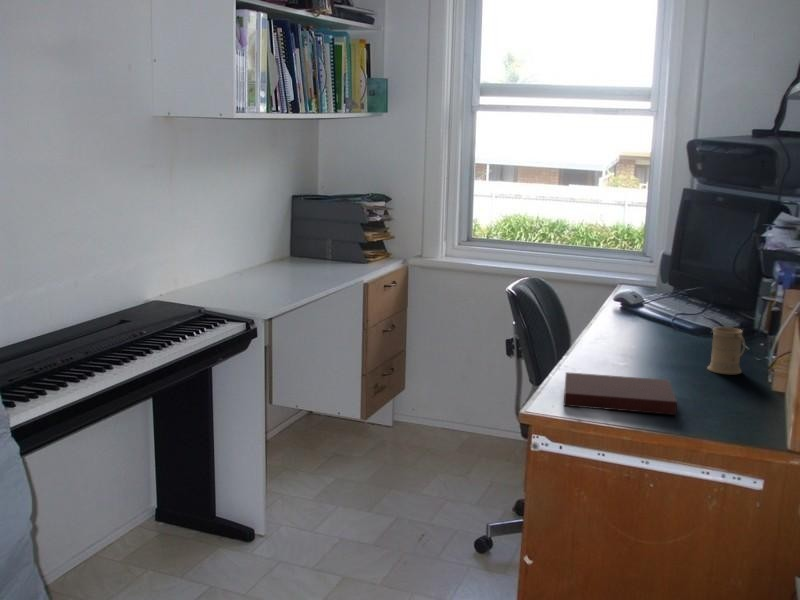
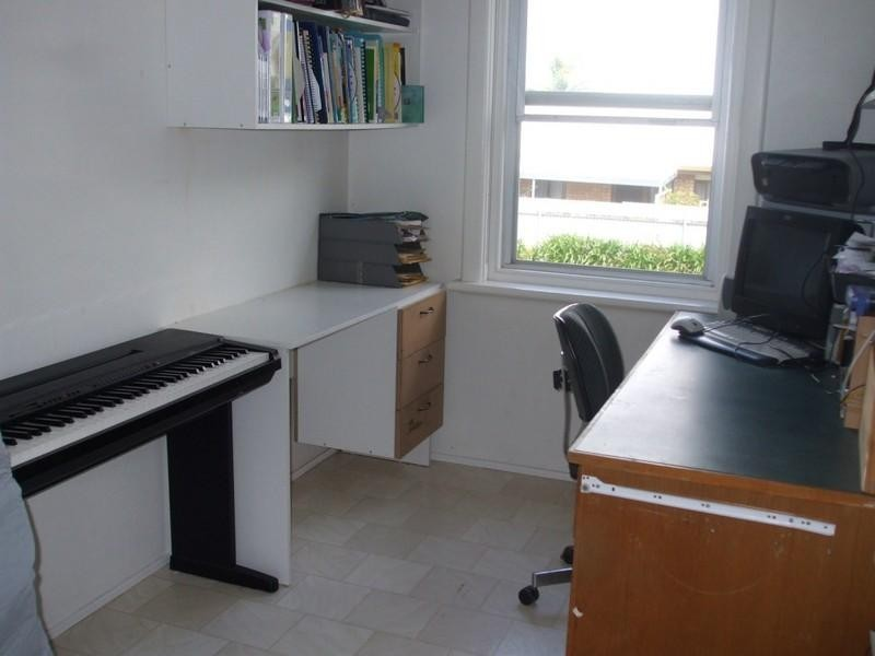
- mug [706,326,747,375]
- notebook [563,371,678,416]
